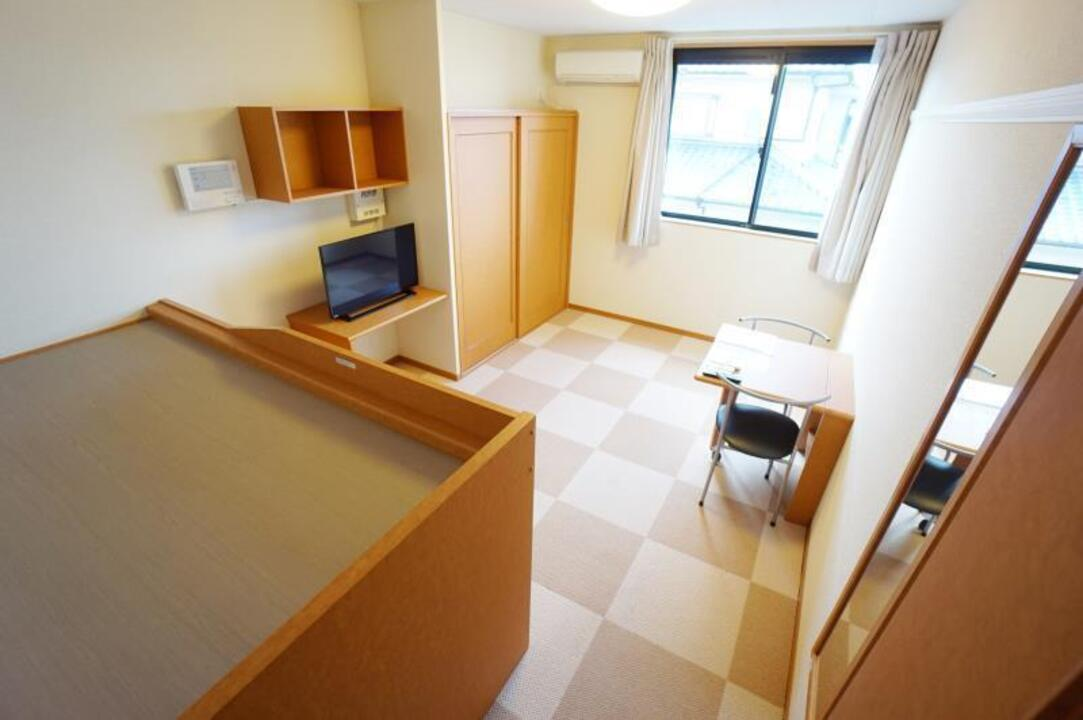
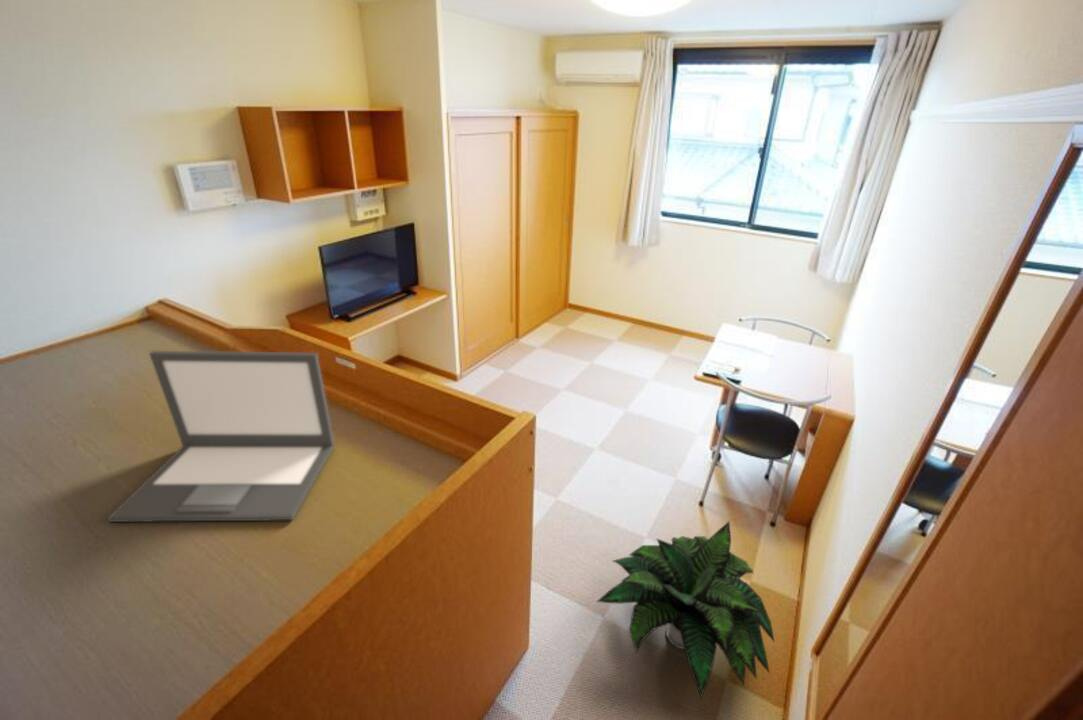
+ potted plant [596,520,776,699]
+ laptop [106,350,336,523]
